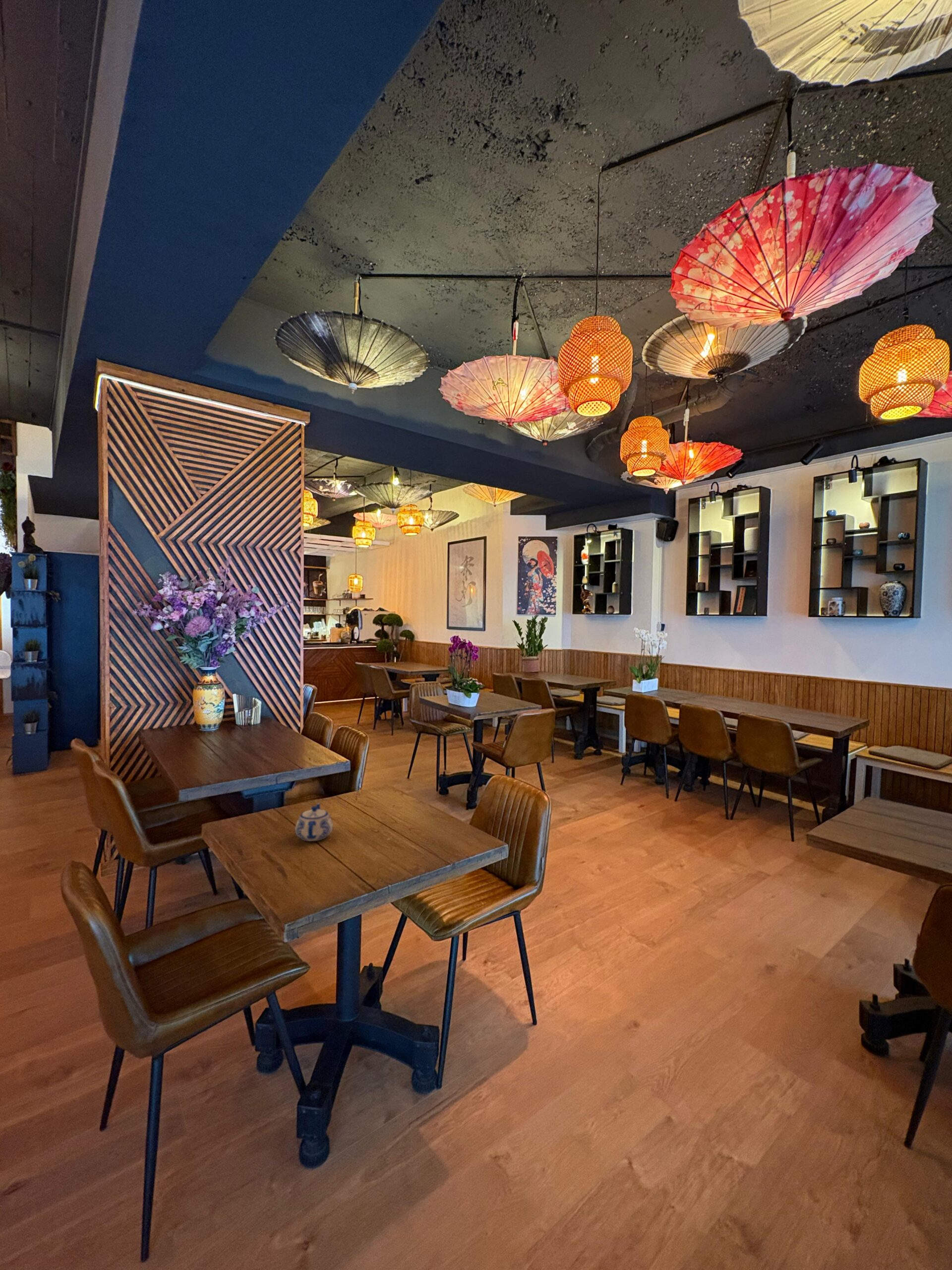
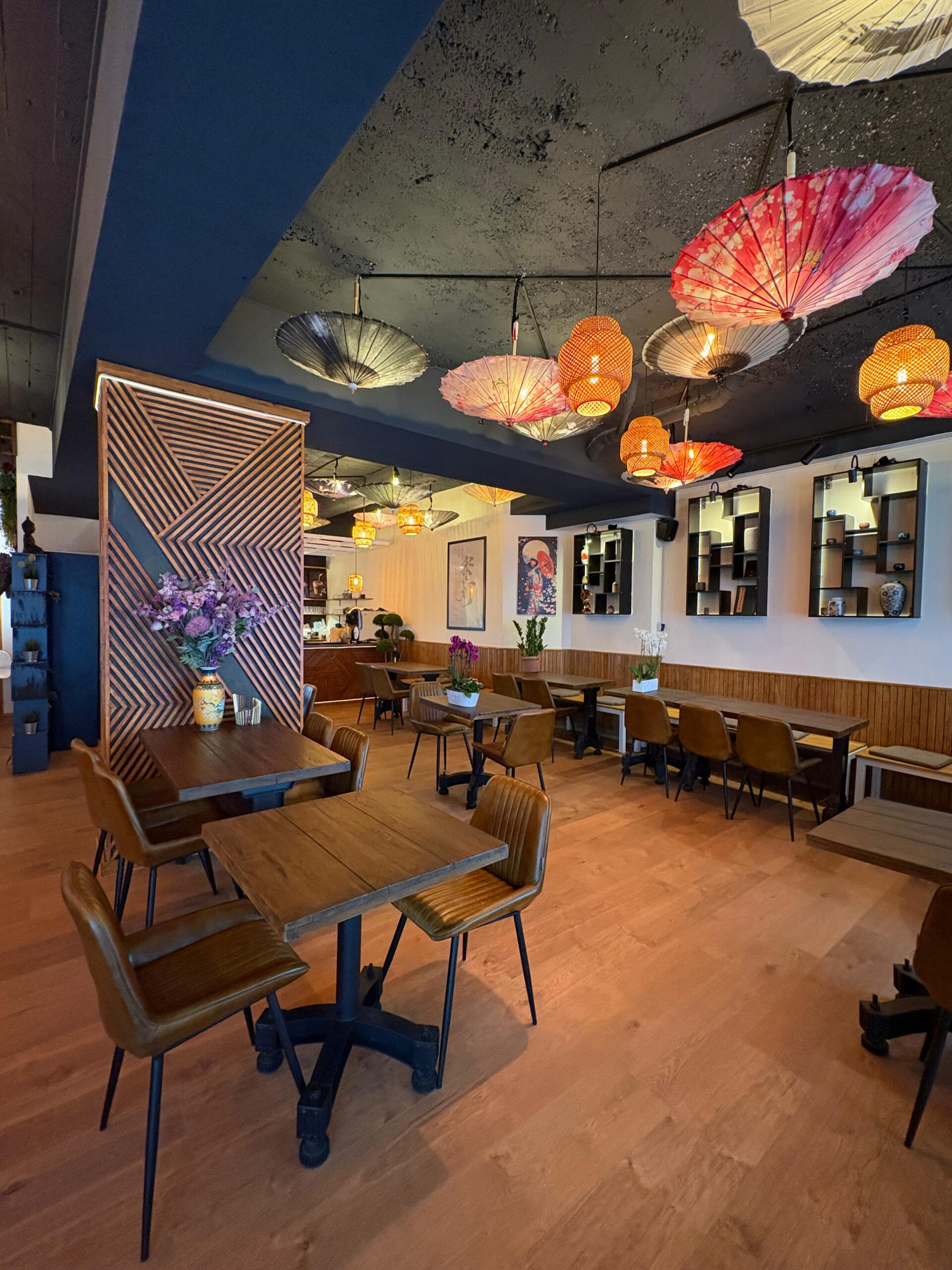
- teapot [295,802,334,842]
